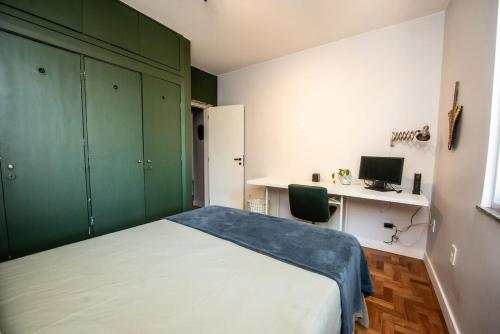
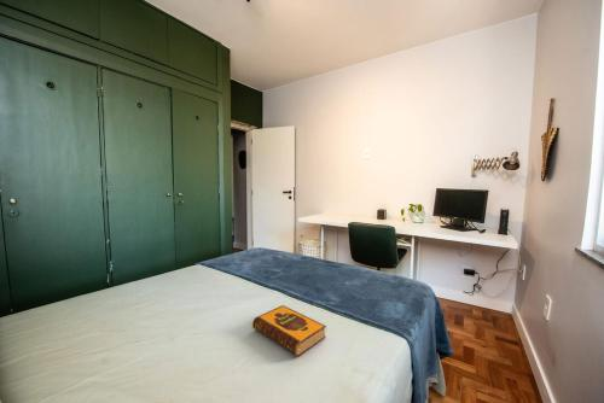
+ hardback book [251,304,327,357]
